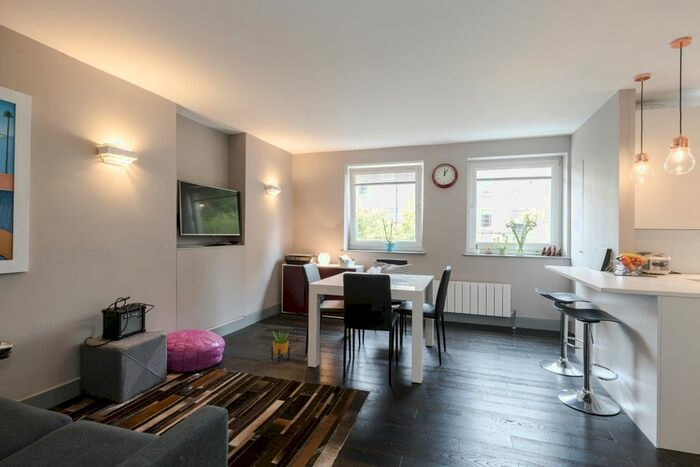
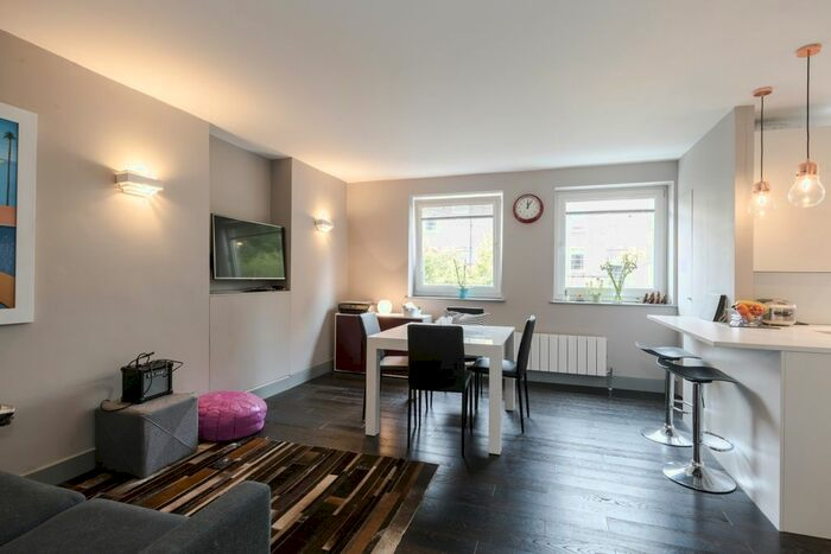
- potted plant [270,329,291,364]
